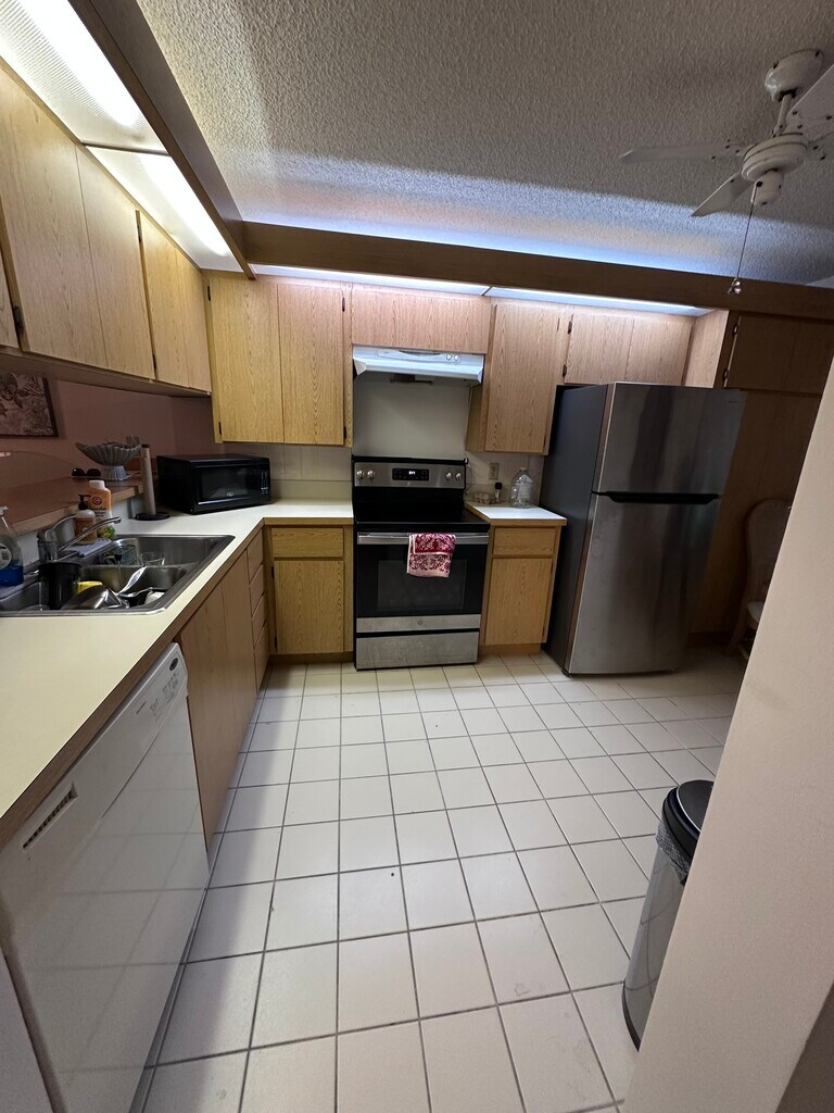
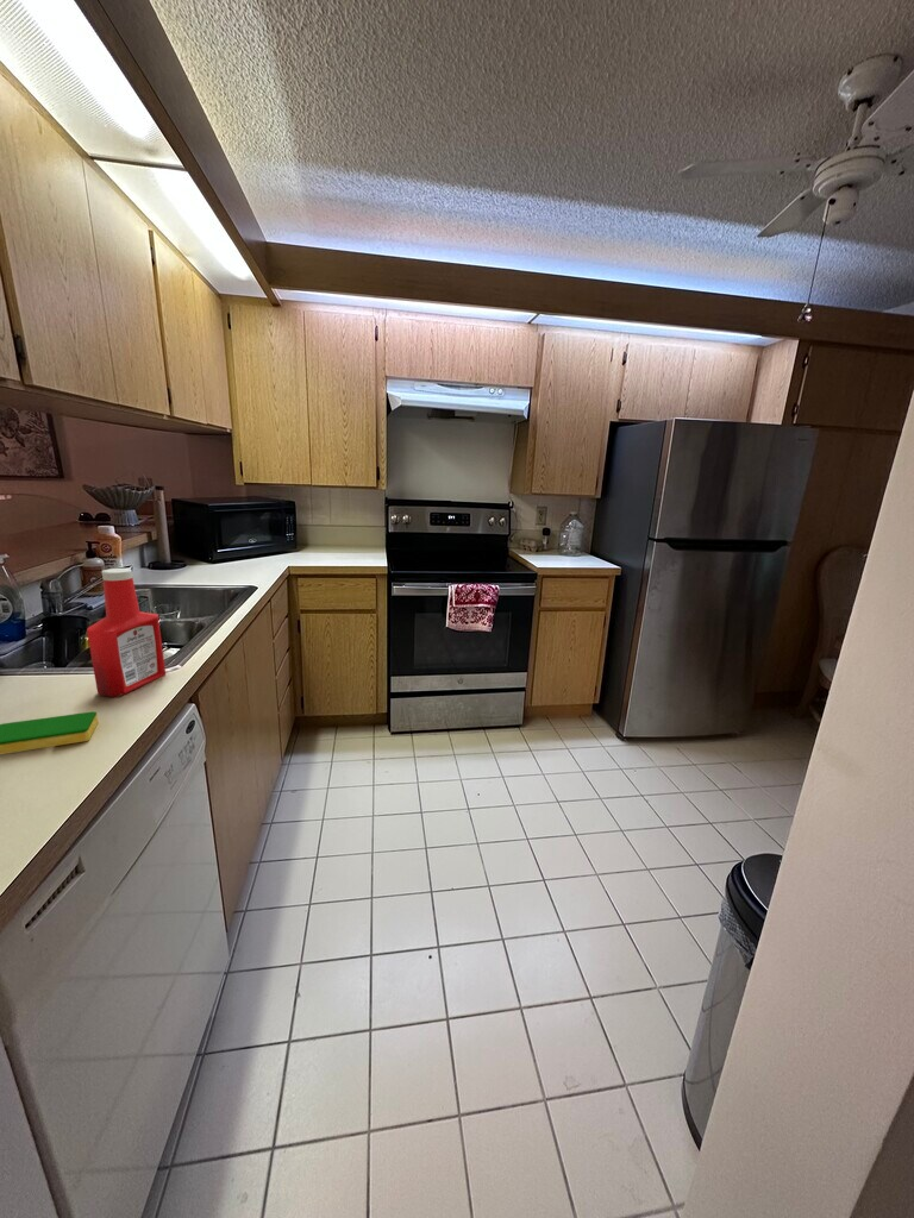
+ soap bottle [86,567,167,698]
+ dish sponge [0,710,99,755]
